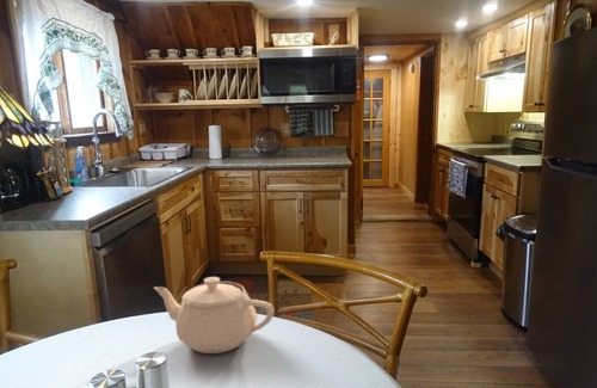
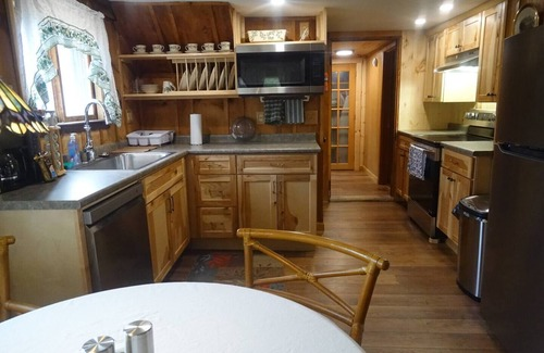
- teapot [153,276,275,355]
